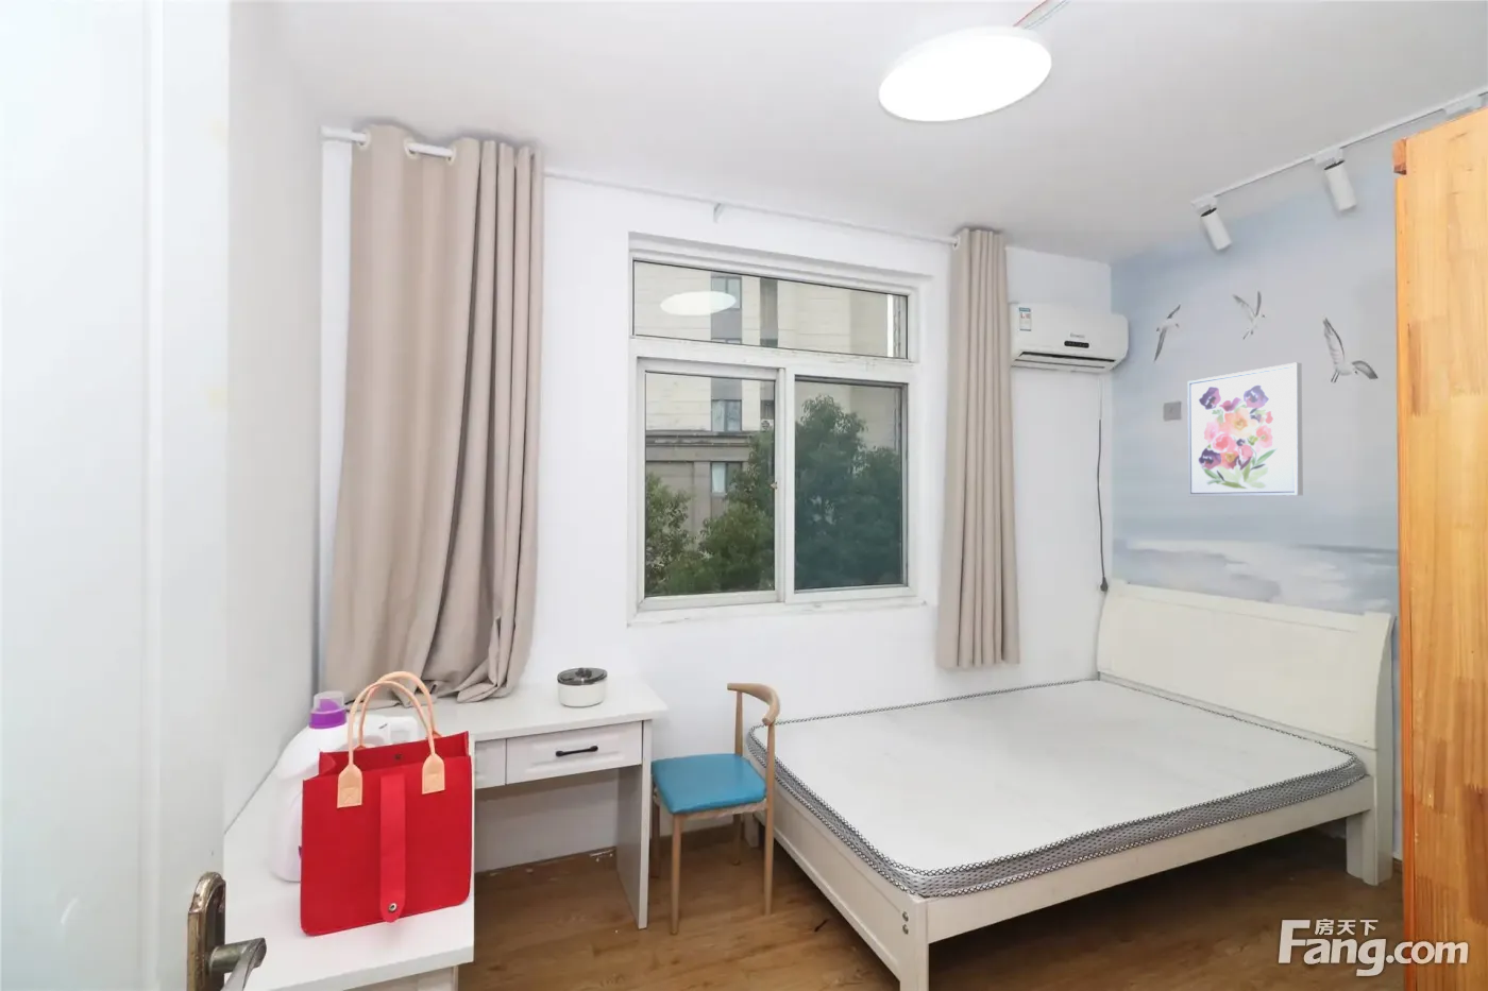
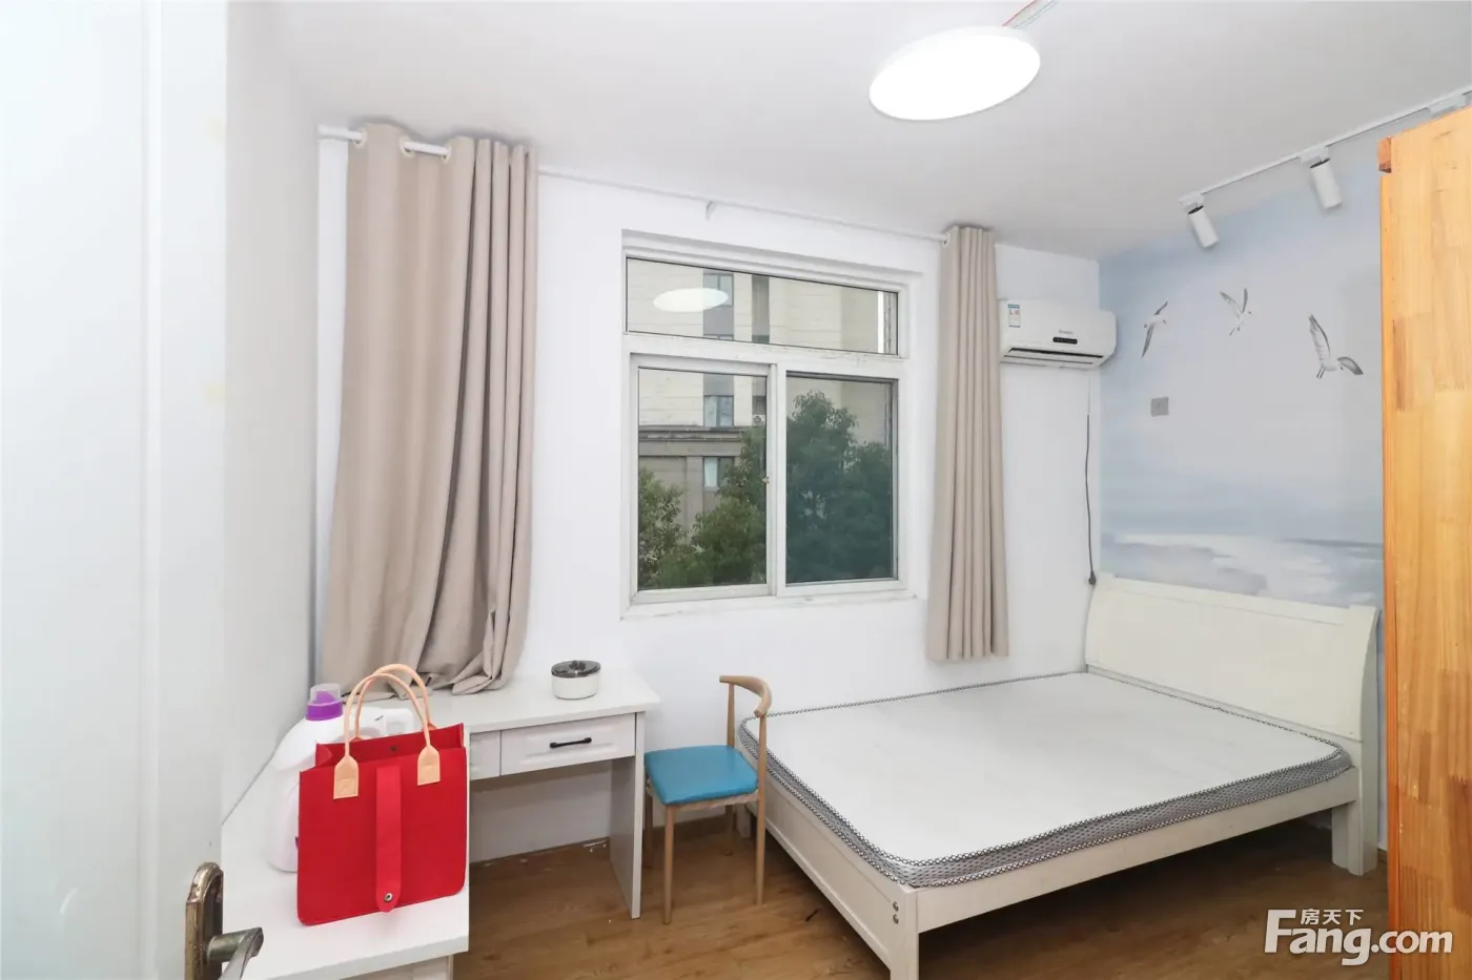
- wall art [1186,362,1304,497]
